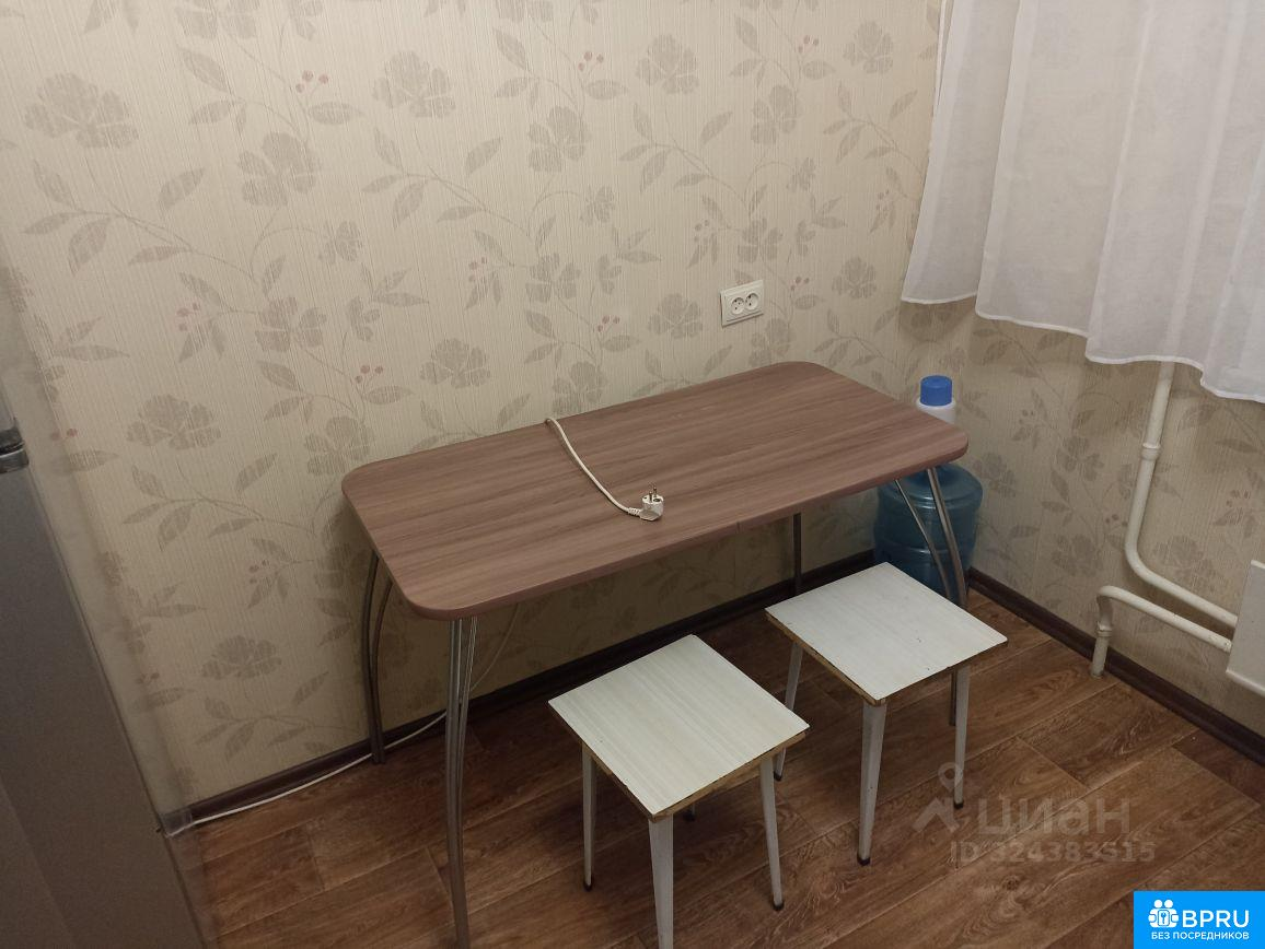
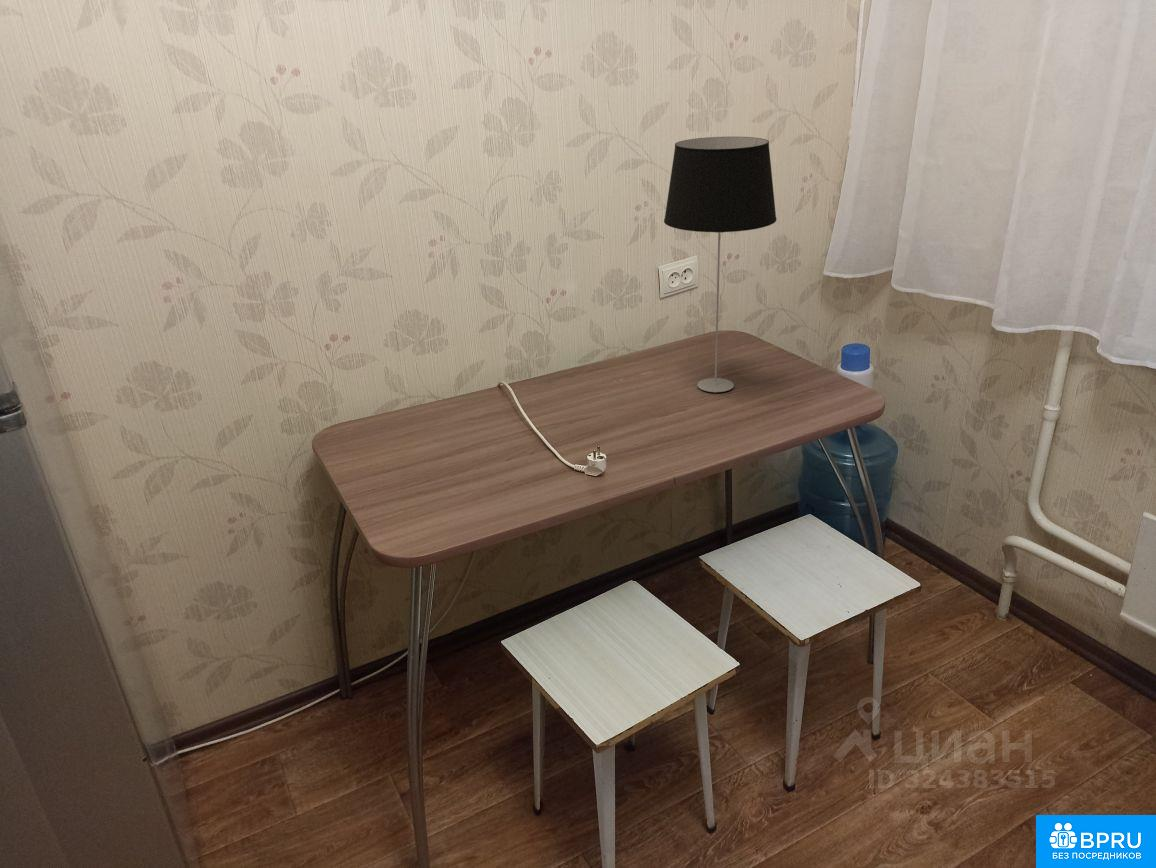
+ table lamp [663,136,777,394]
